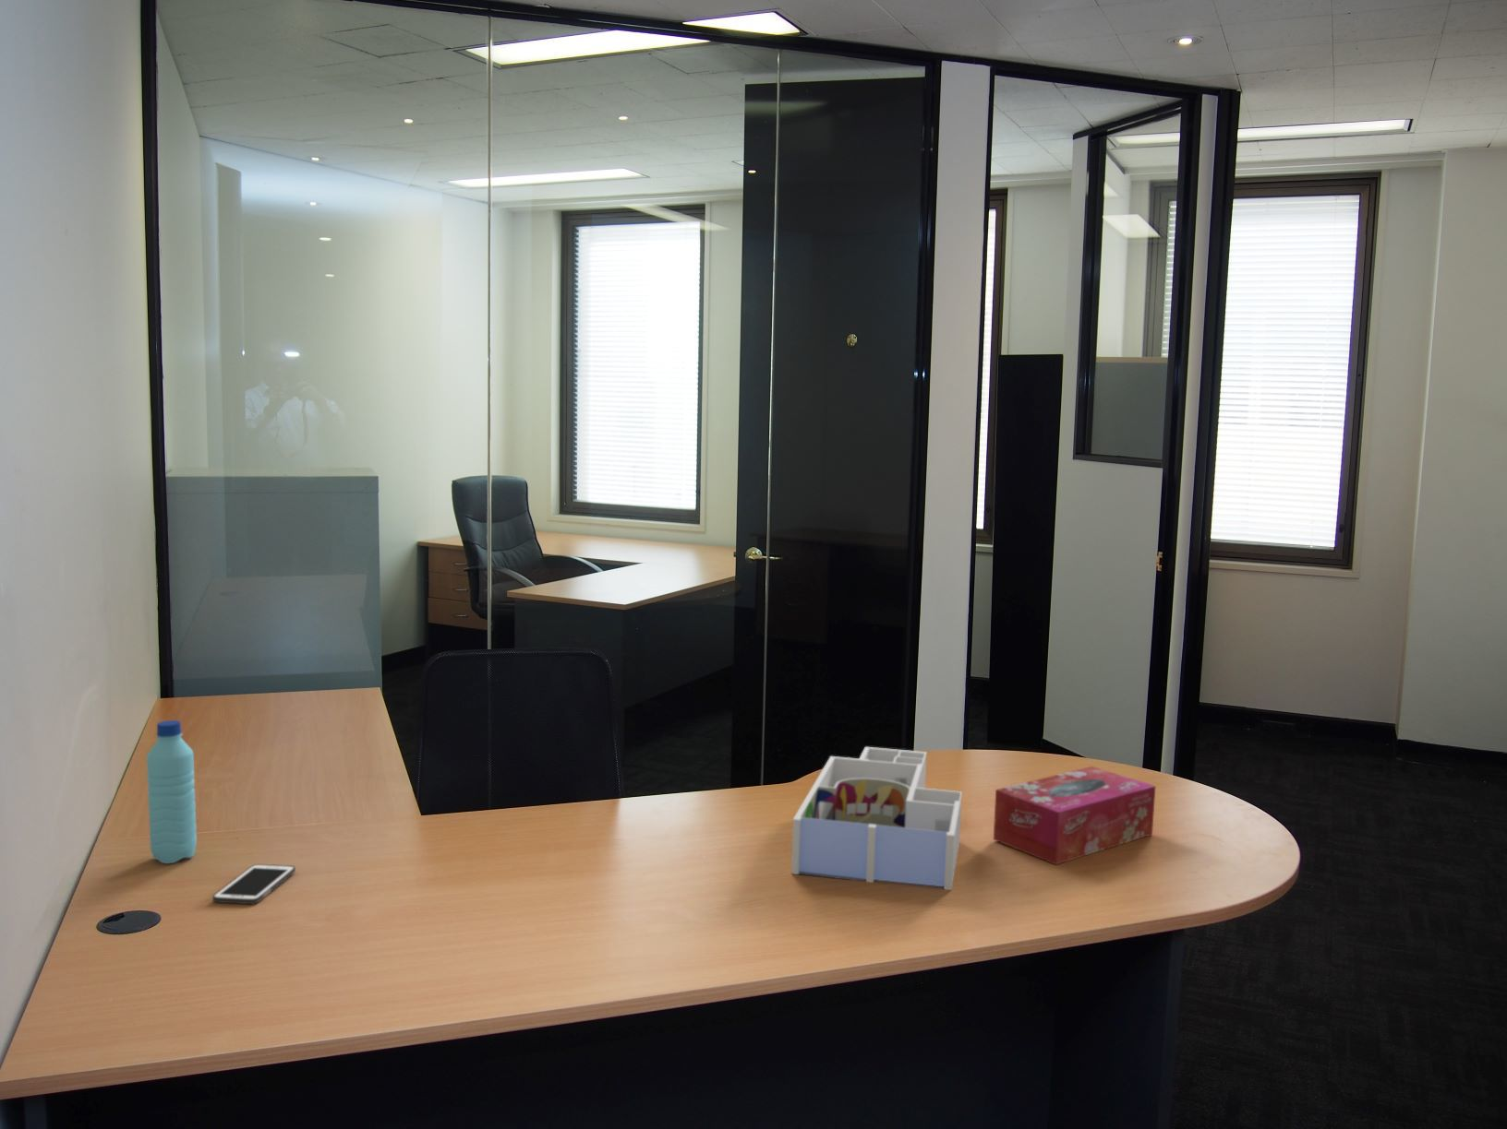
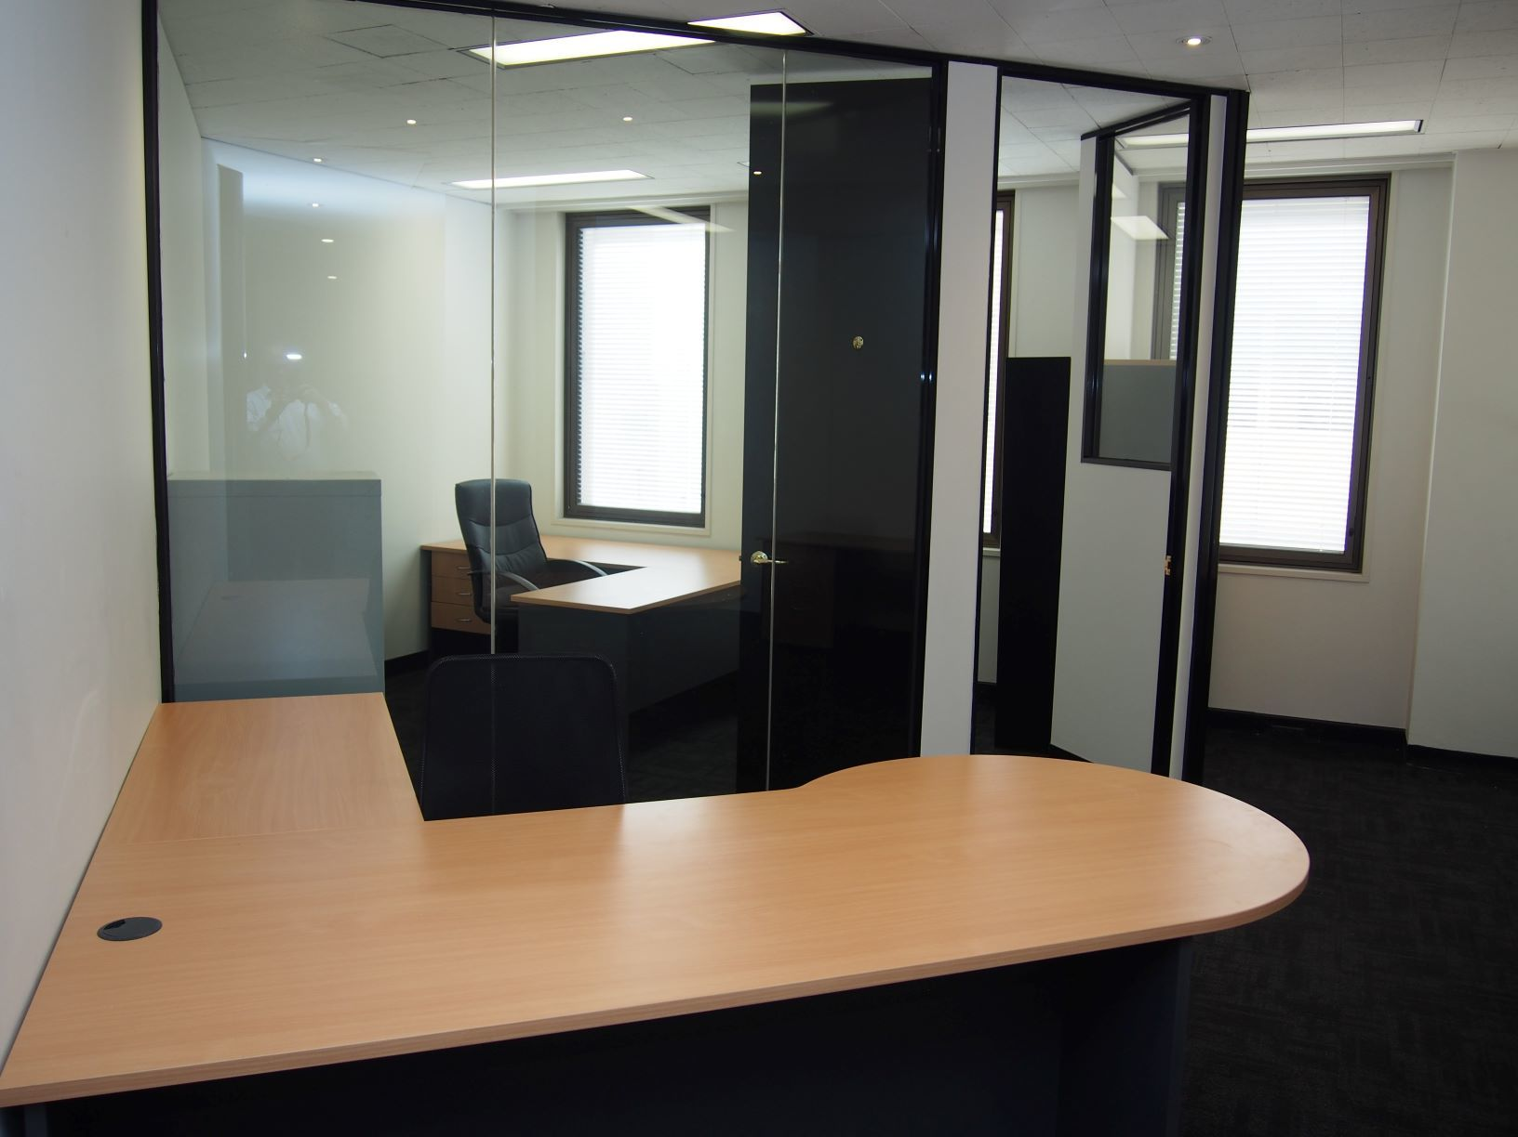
- water bottle [146,720,198,865]
- desk organizer [790,746,964,891]
- tissue box [993,766,1156,866]
- cell phone [211,863,297,905]
